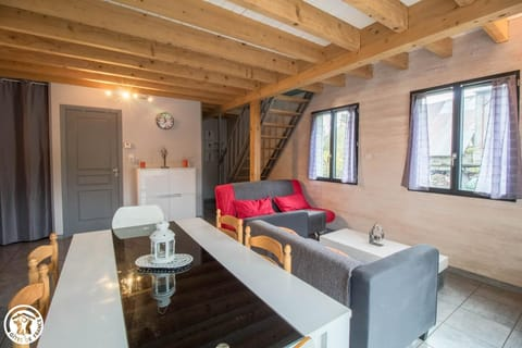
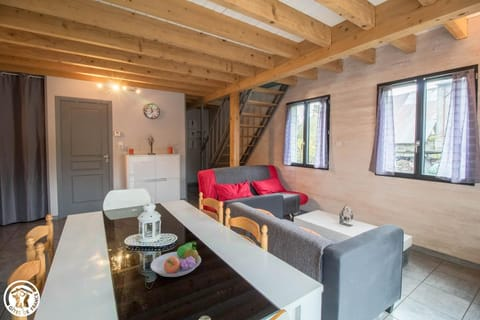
+ fruit bowl [150,241,202,278]
